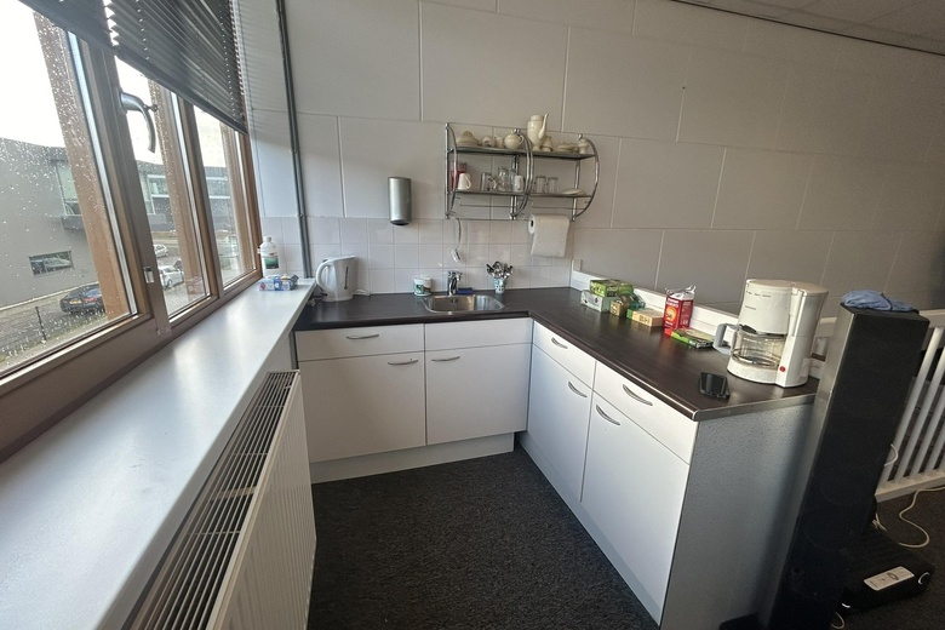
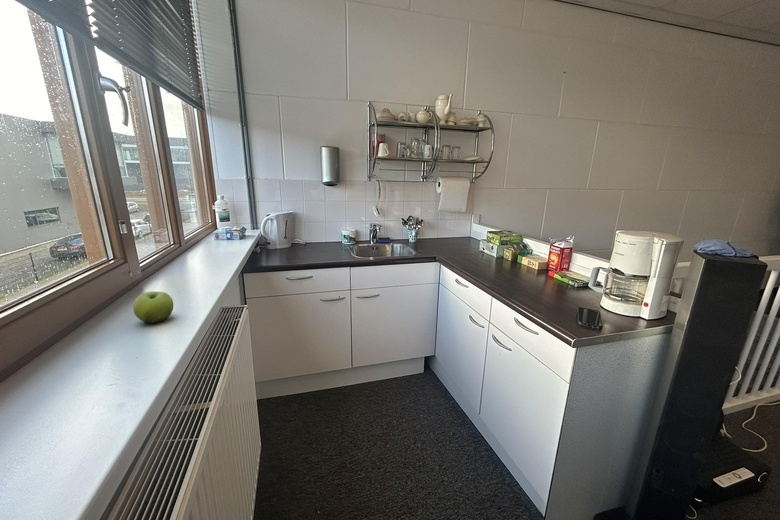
+ fruit [132,290,174,324]
